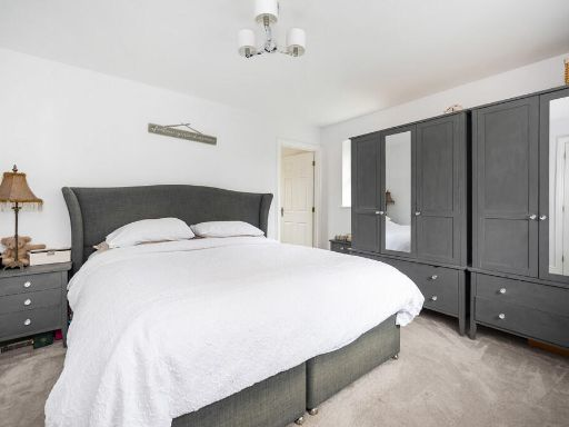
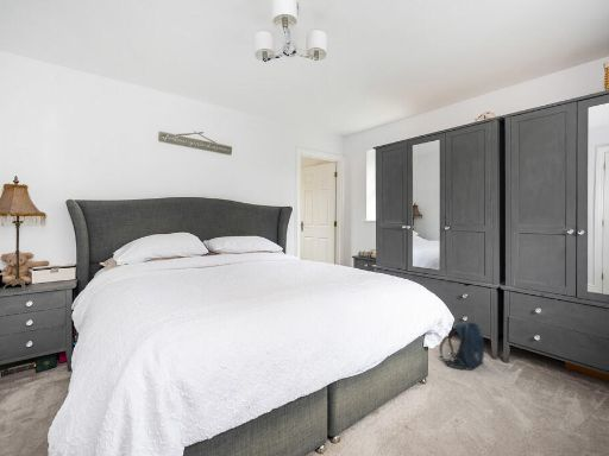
+ backpack [438,322,485,372]
